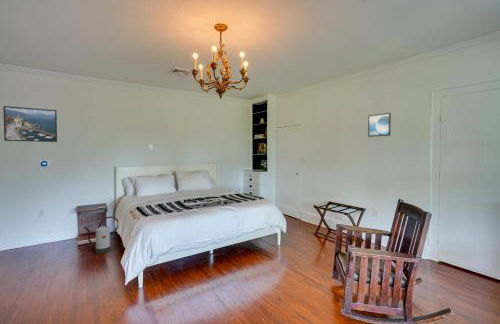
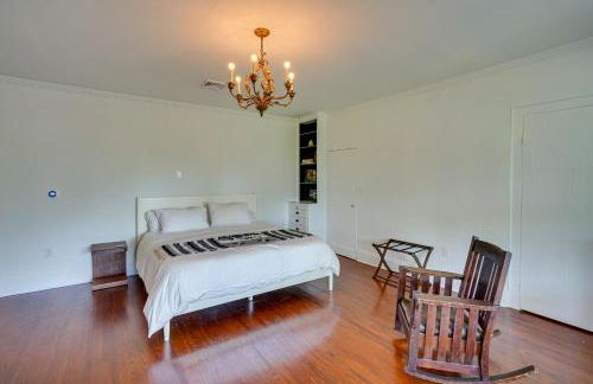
- watering can [83,215,119,254]
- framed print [367,112,392,138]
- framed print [2,105,58,143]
